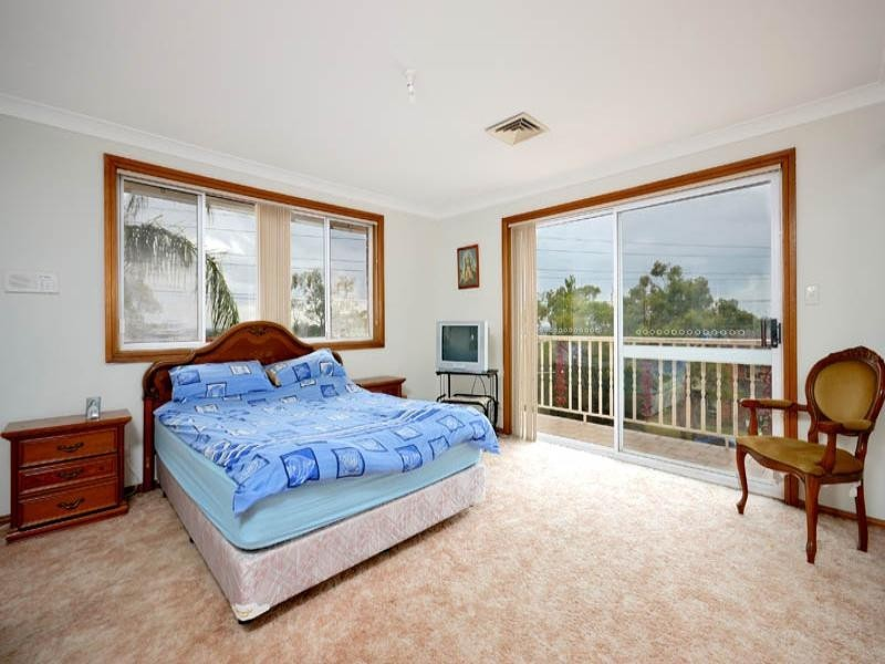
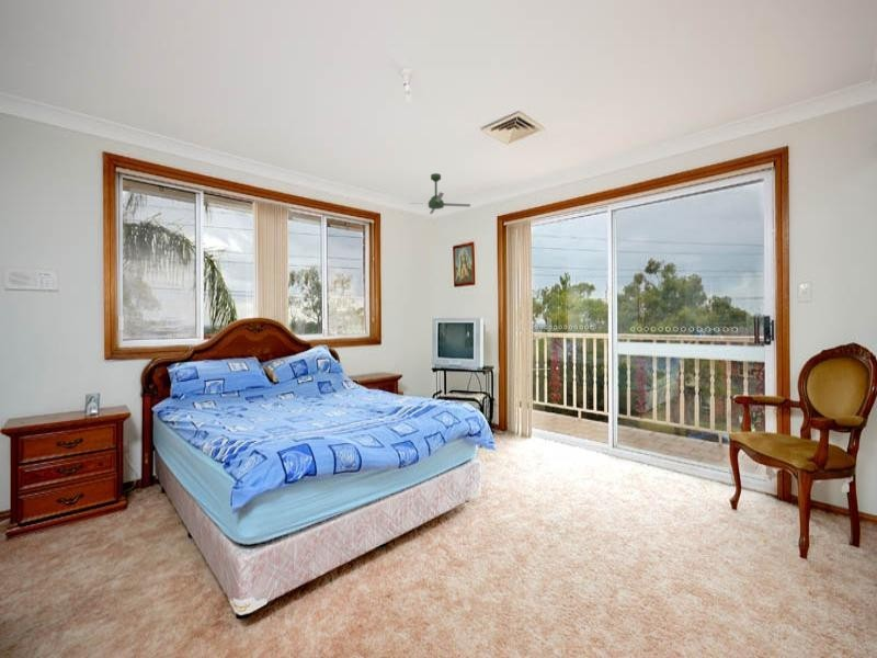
+ ceiling fan [410,172,471,215]
